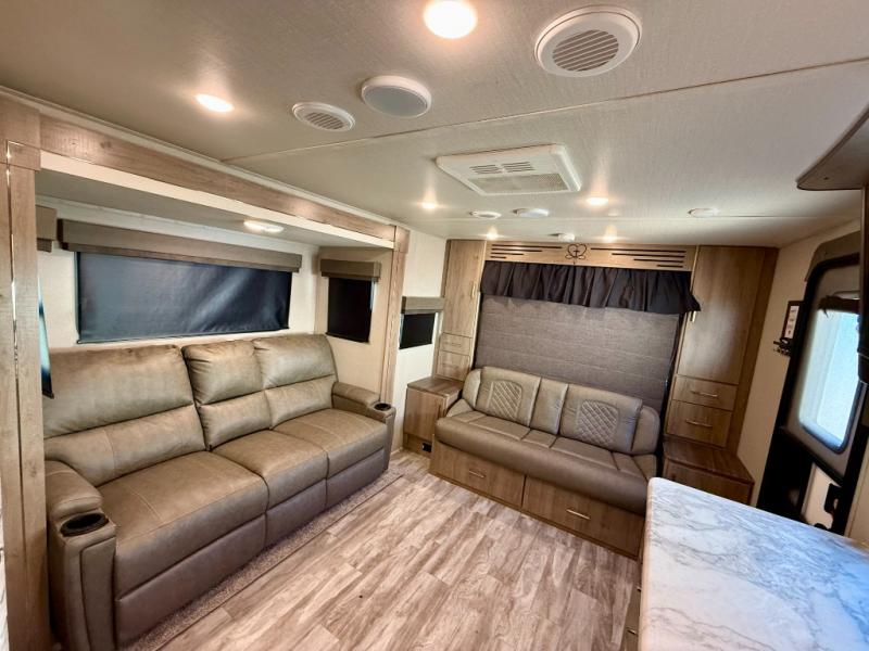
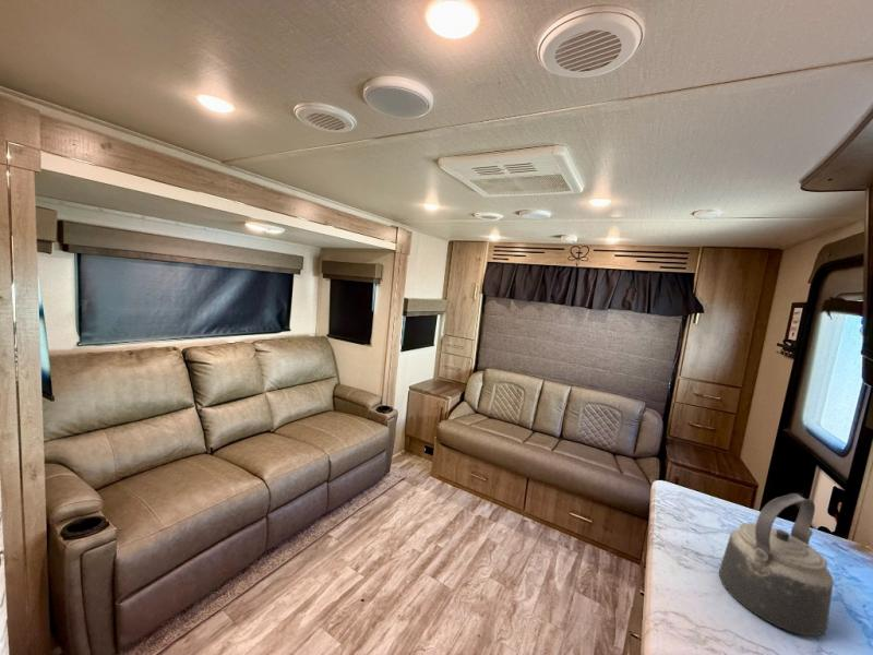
+ kettle [718,492,834,636]
